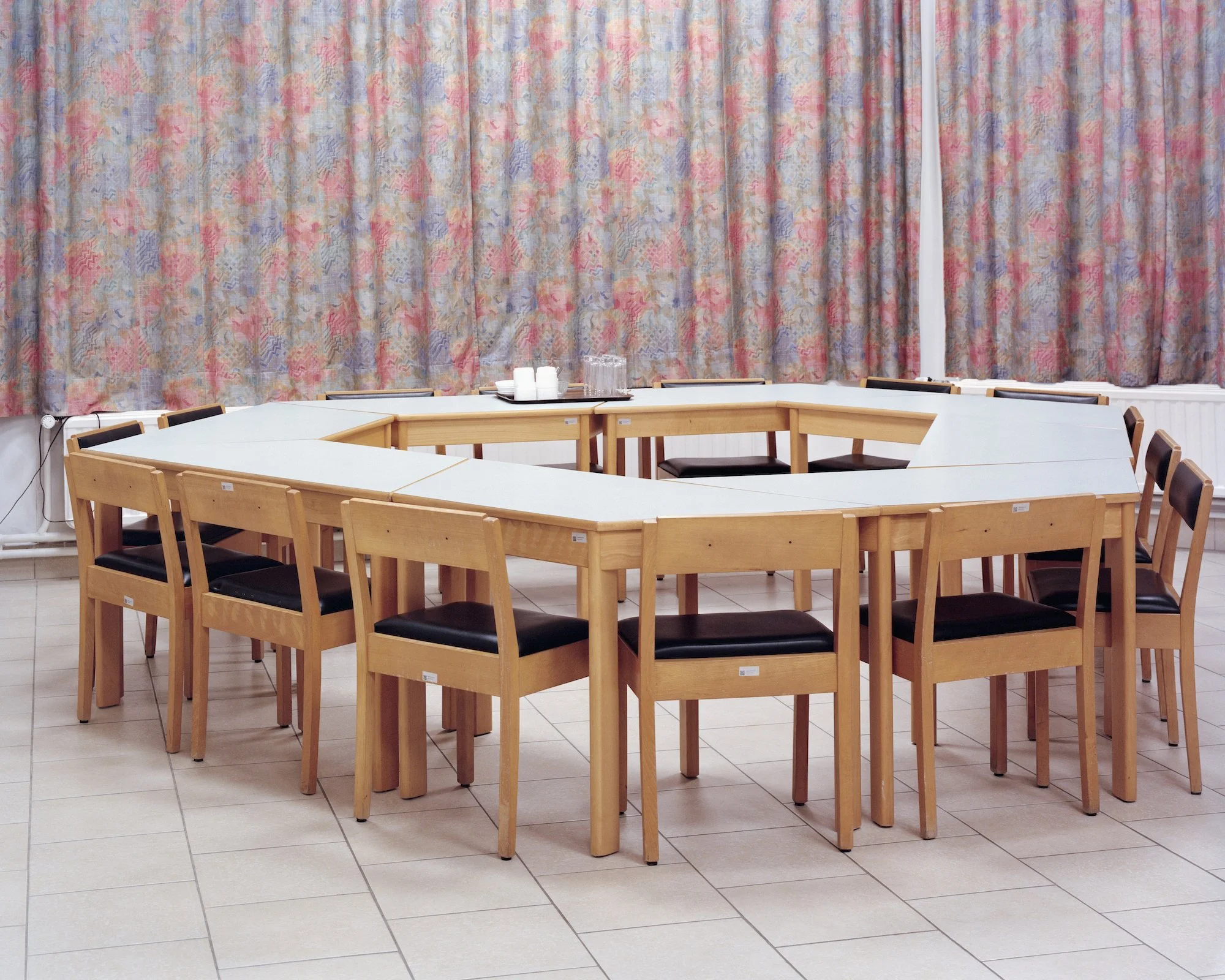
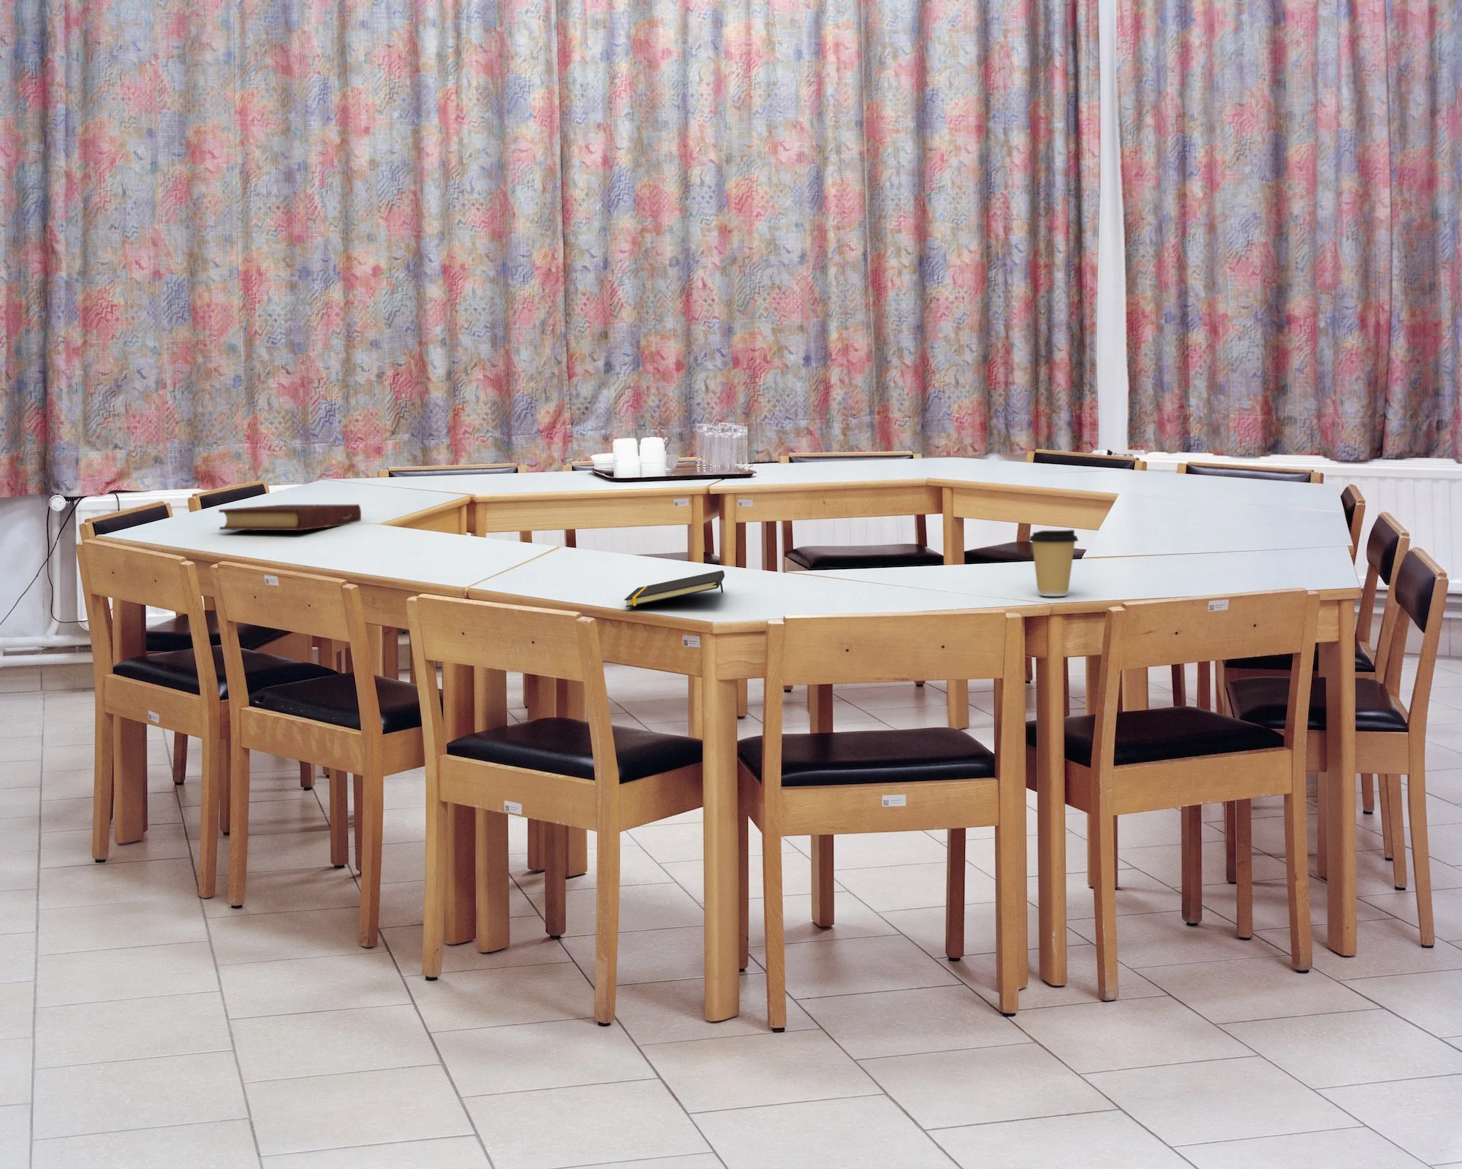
+ book [218,503,362,531]
+ notepad [623,570,726,608]
+ coffee cup [1028,528,1080,596]
